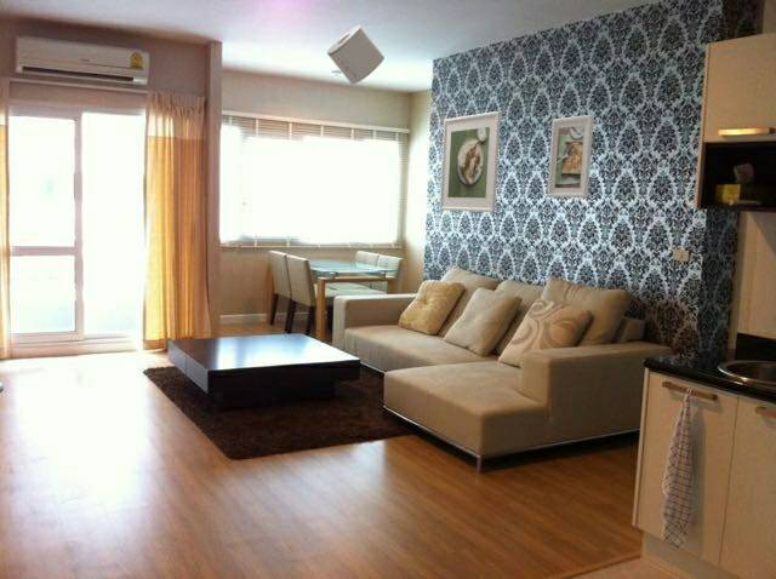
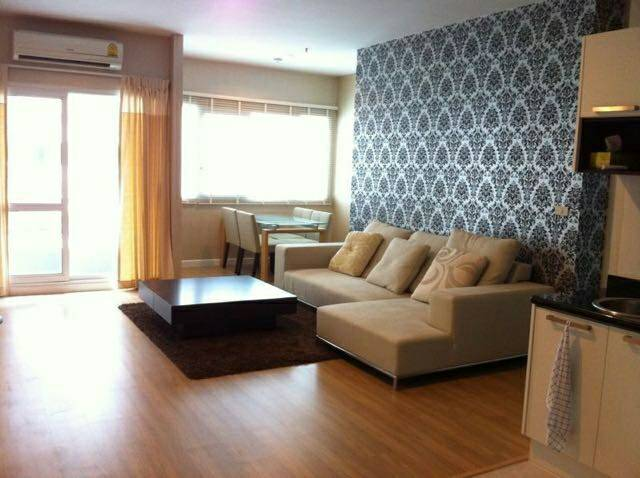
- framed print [439,110,502,213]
- toilet paper roll [326,24,386,85]
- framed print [547,114,595,199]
